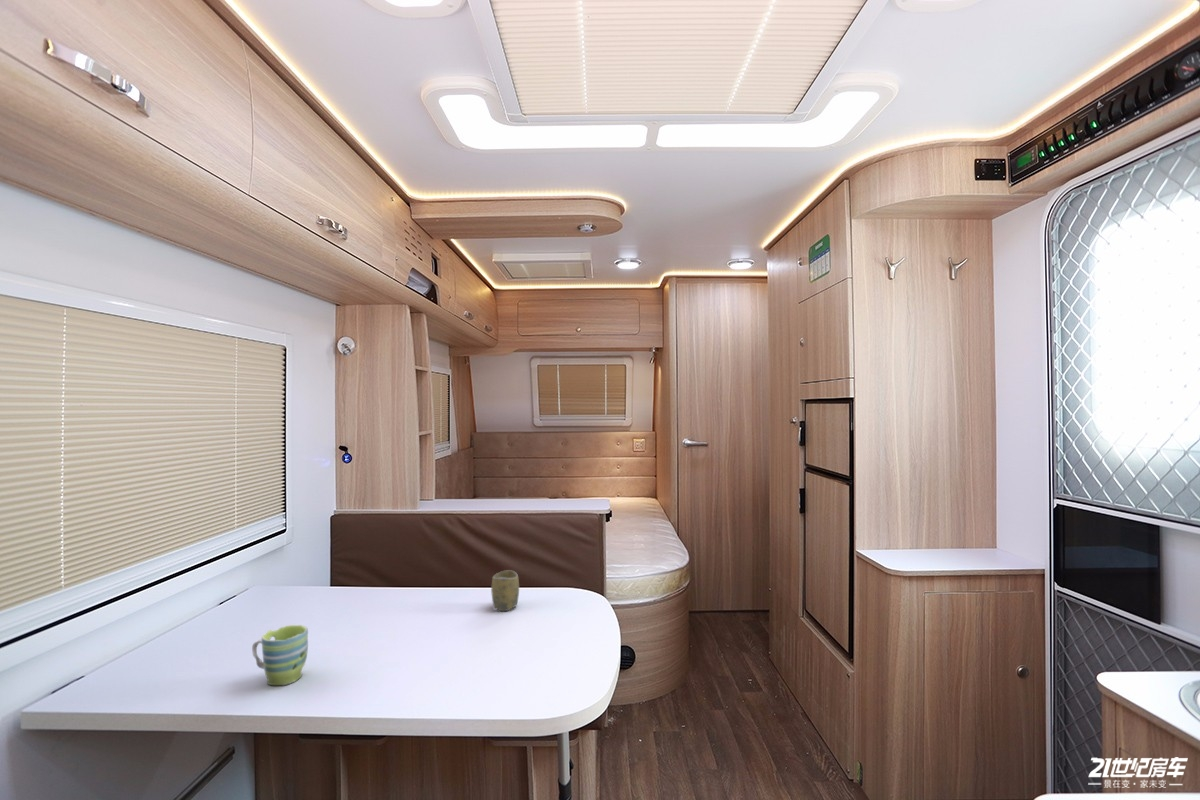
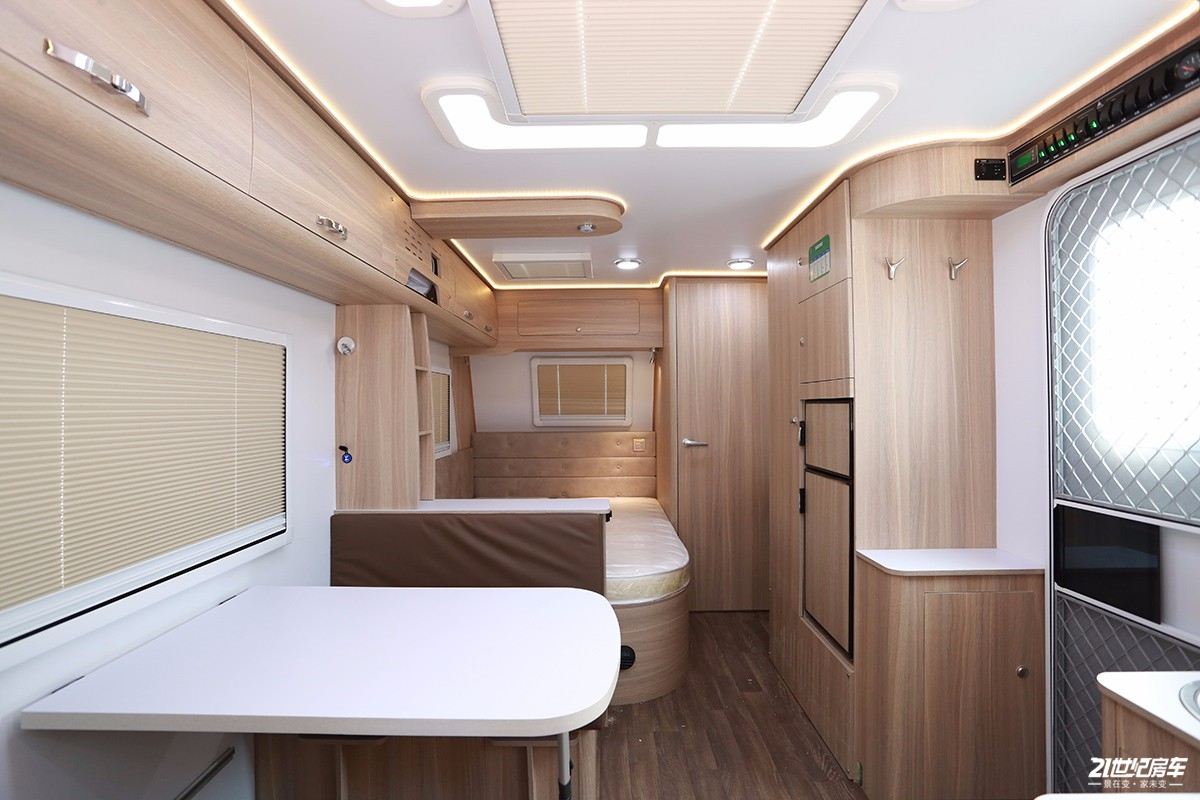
- cup [490,569,520,612]
- mug [251,624,309,686]
